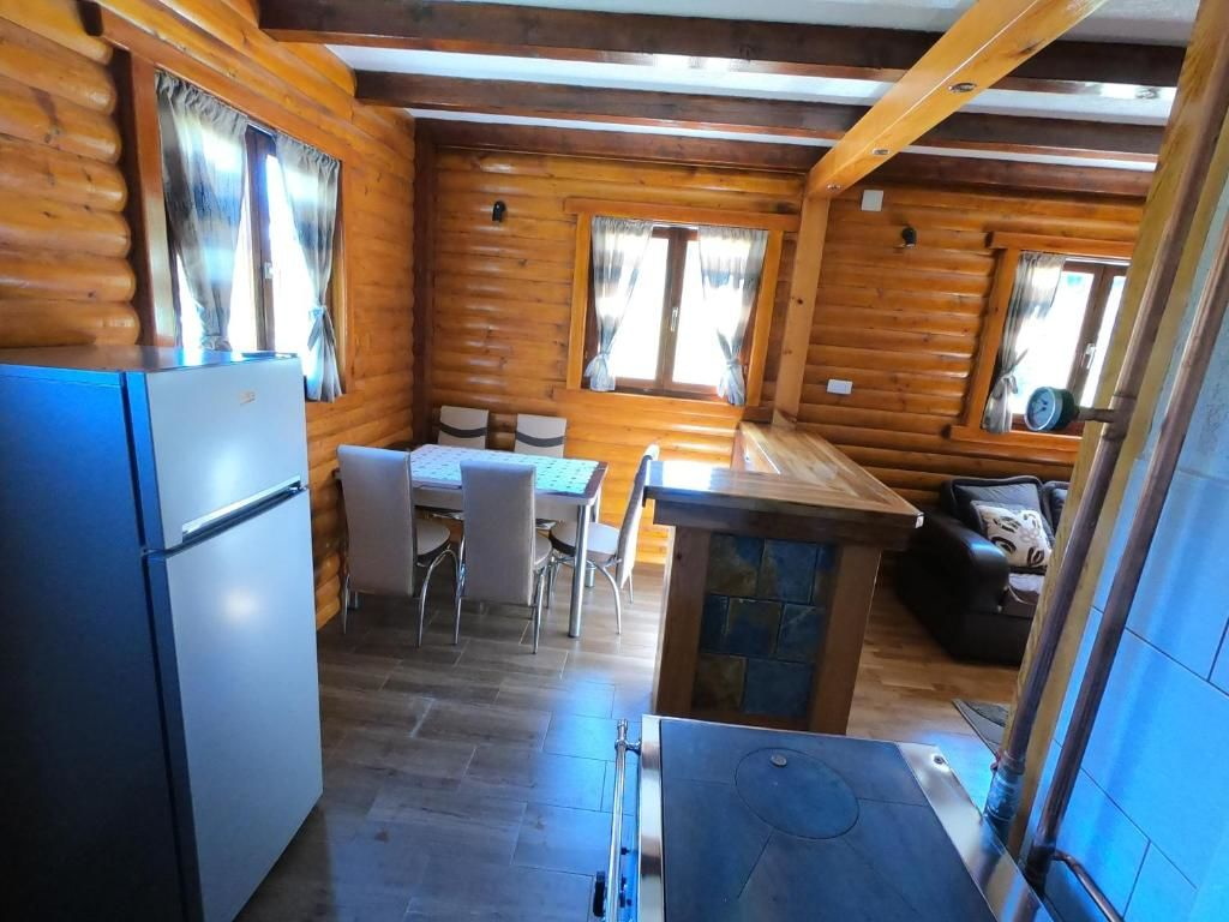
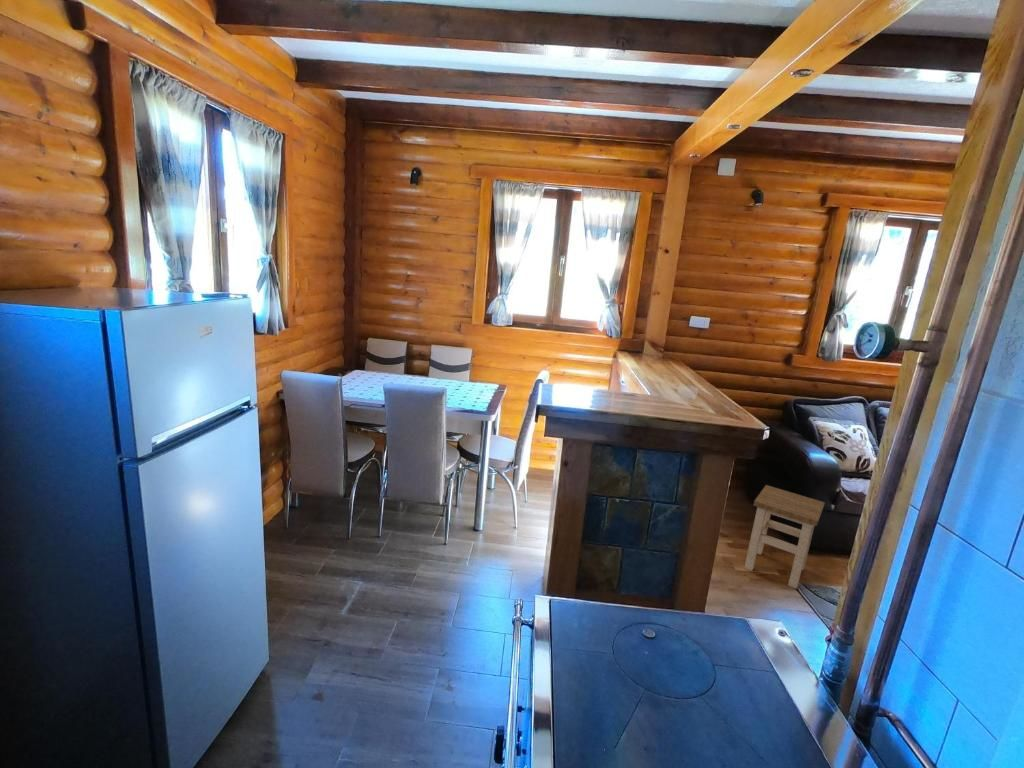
+ stool [743,484,826,590]
